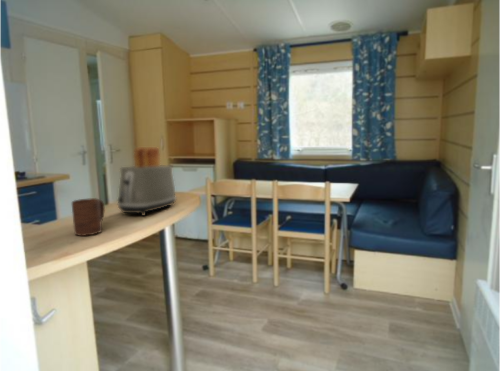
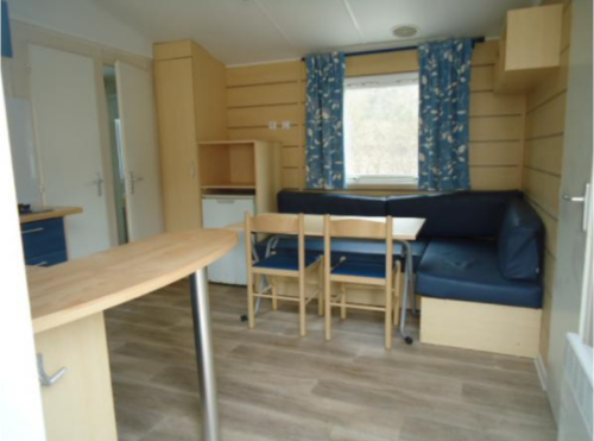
- toaster [117,146,178,217]
- cup [71,197,106,237]
